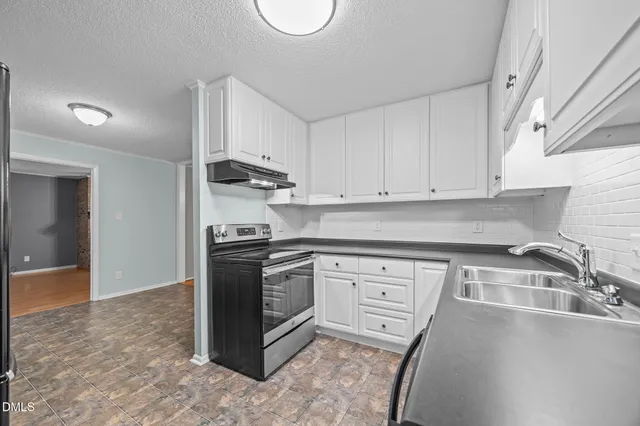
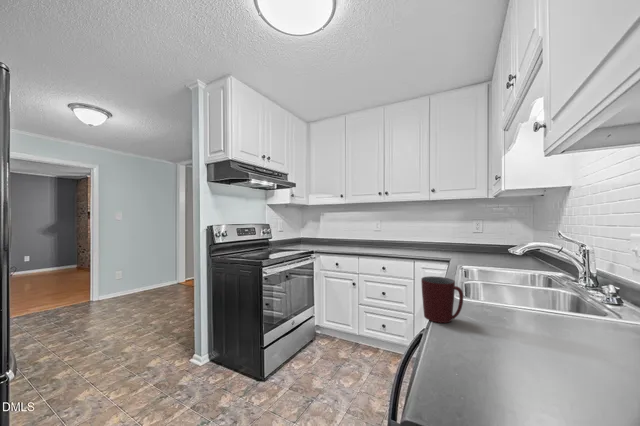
+ mug [420,275,464,324]
